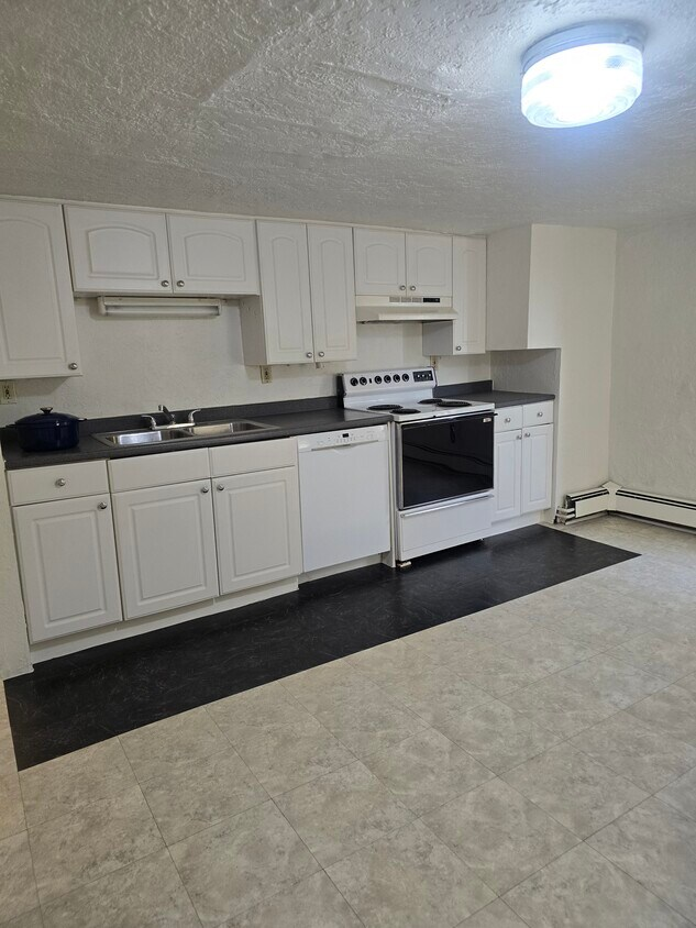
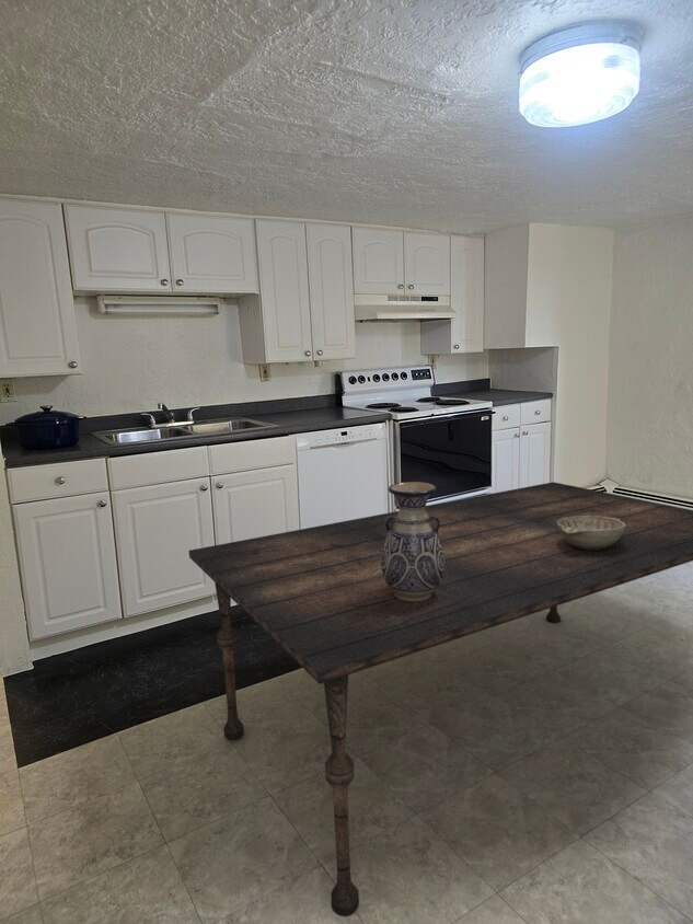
+ decorative bowl [557,516,625,551]
+ dining table [187,481,693,917]
+ vase [381,481,446,601]
